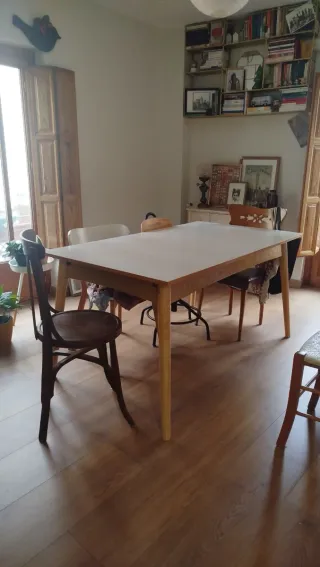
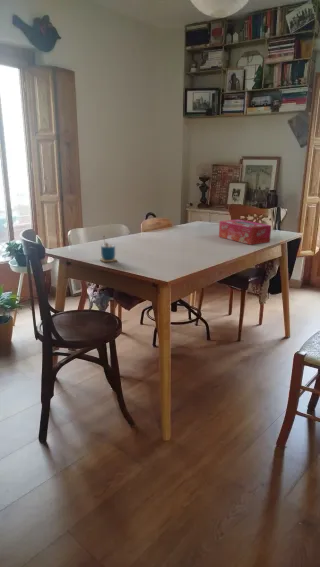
+ cup [99,234,118,263]
+ tissue box [218,218,272,246]
